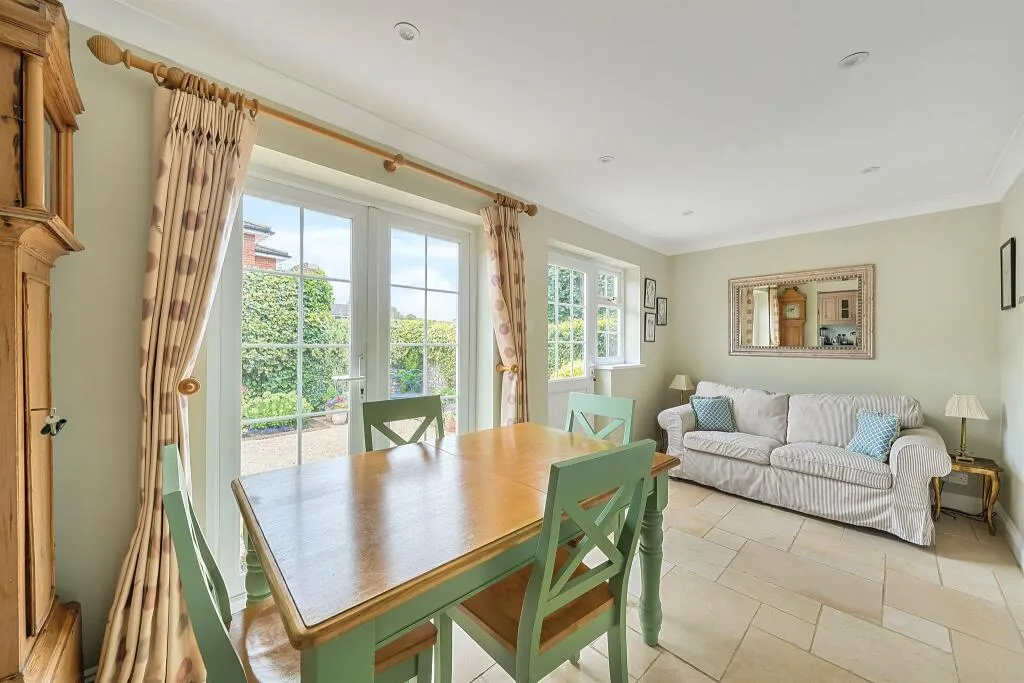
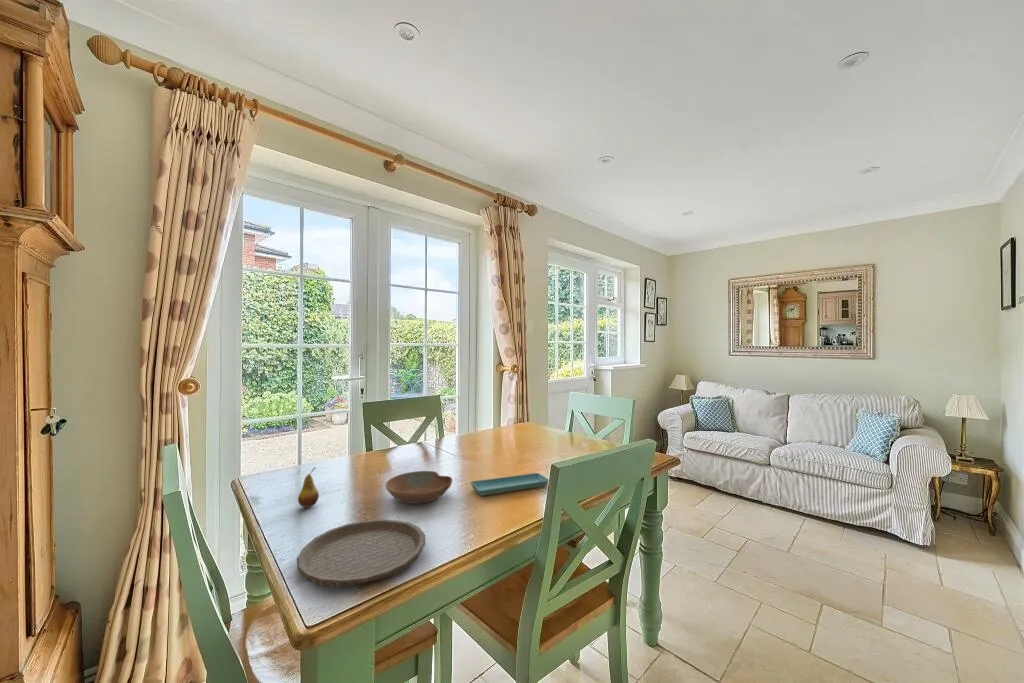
+ fruit [297,467,320,509]
+ saucer [469,472,550,496]
+ bowl [384,470,453,505]
+ plate [296,518,426,588]
